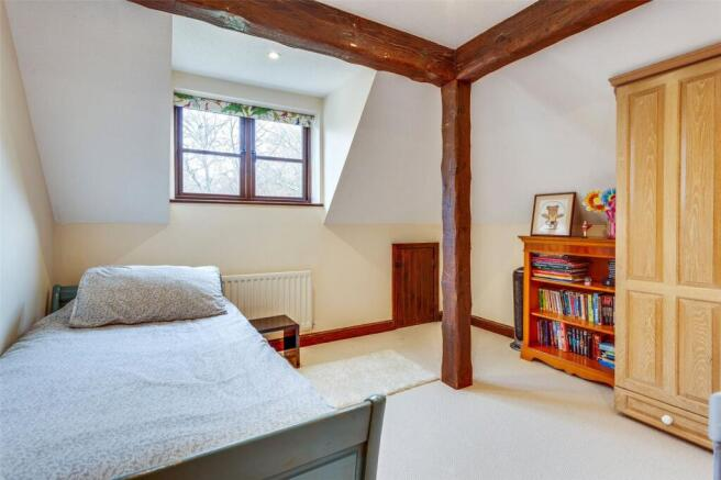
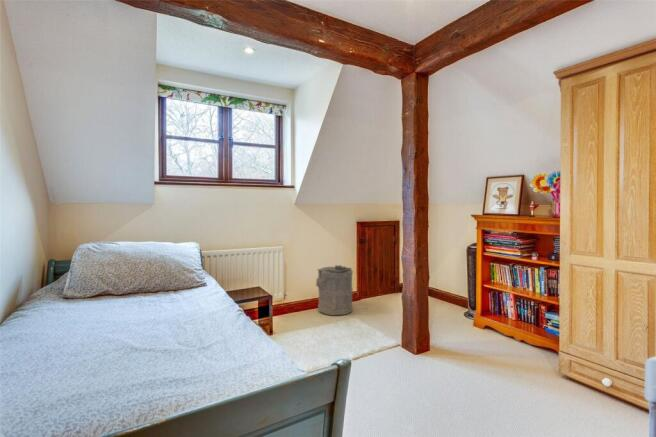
+ laundry hamper [315,264,354,316]
